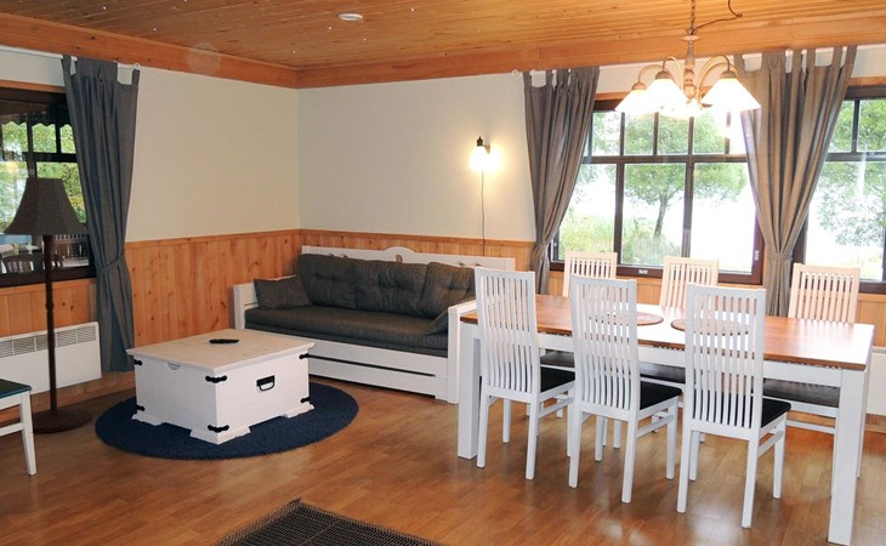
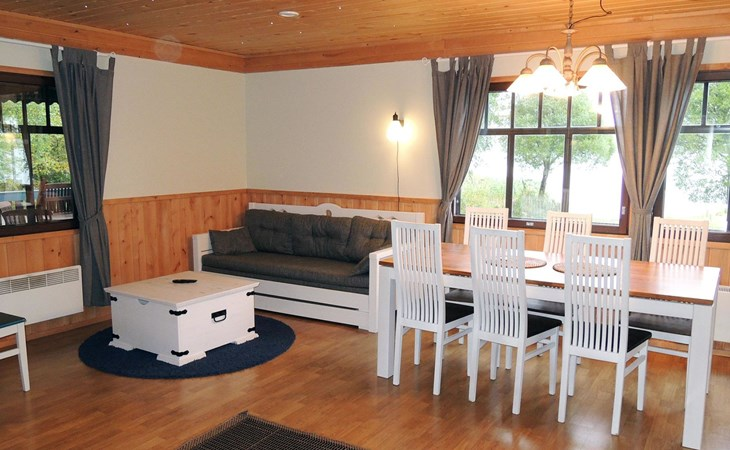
- floor lamp [1,176,92,434]
